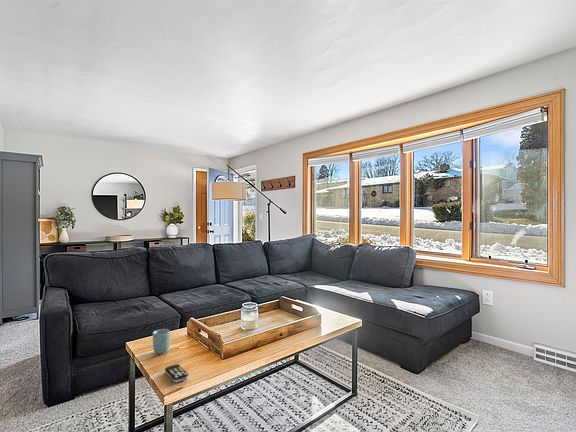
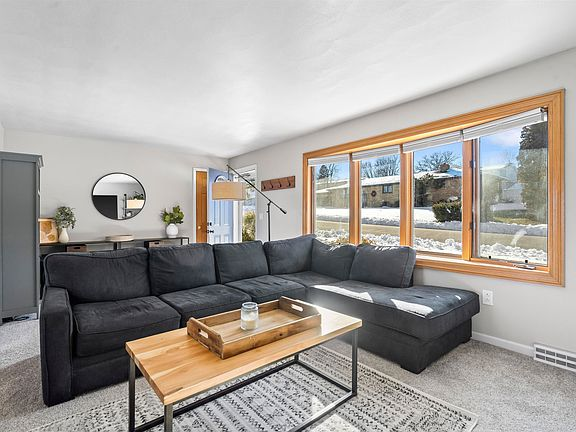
- cup [152,328,171,355]
- remote control [164,363,189,383]
